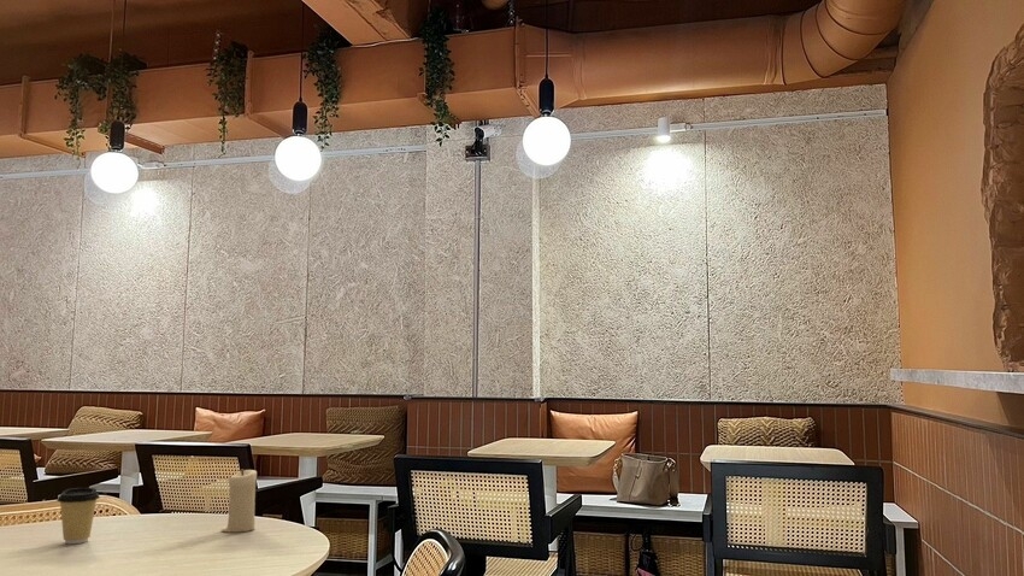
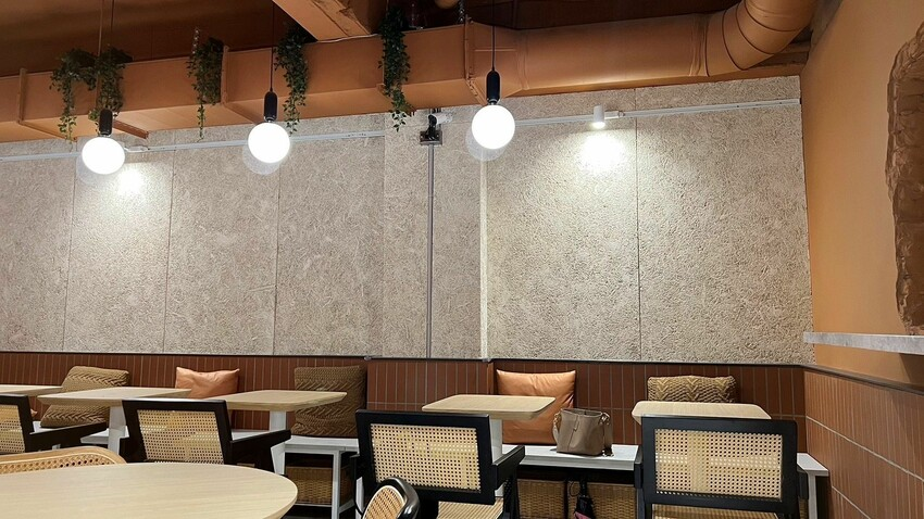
- coffee cup [55,487,101,545]
- candle [220,468,258,534]
